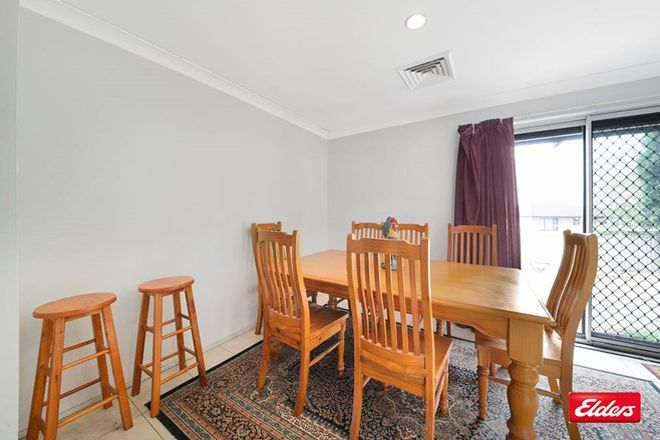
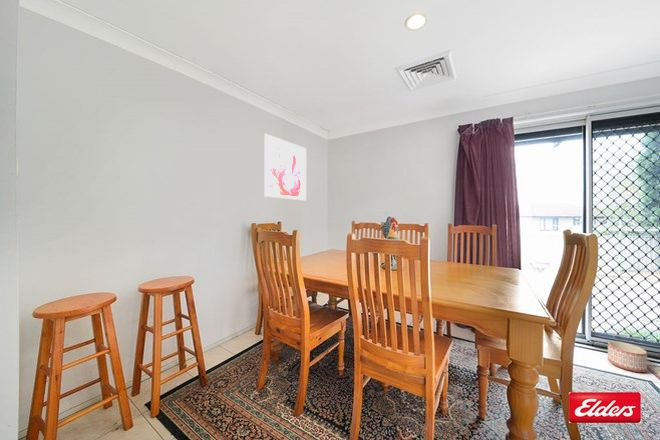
+ planter [607,340,648,373]
+ wall art [263,133,307,201]
